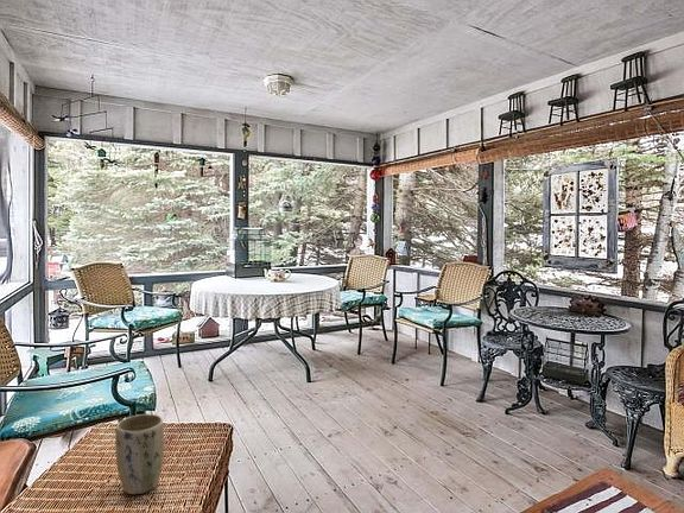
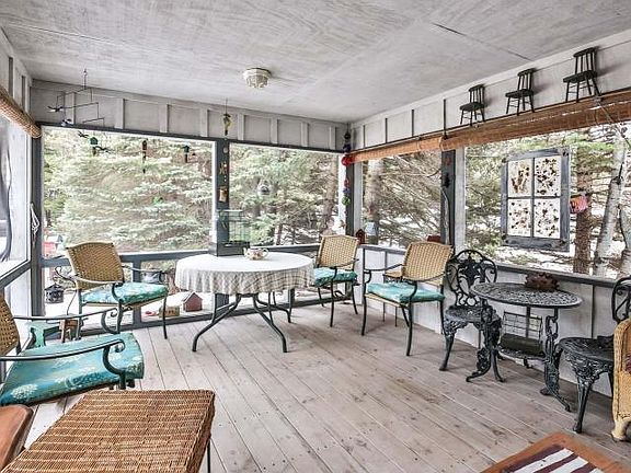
- plant pot [114,413,165,495]
